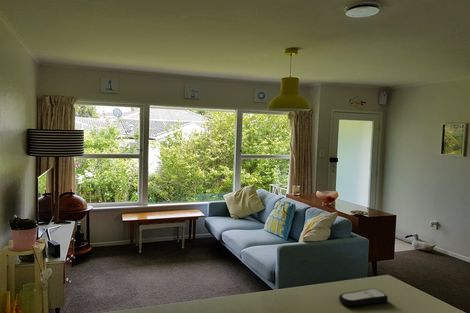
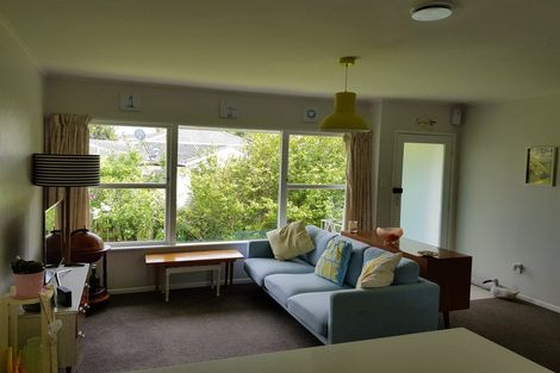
- remote control [338,288,389,307]
